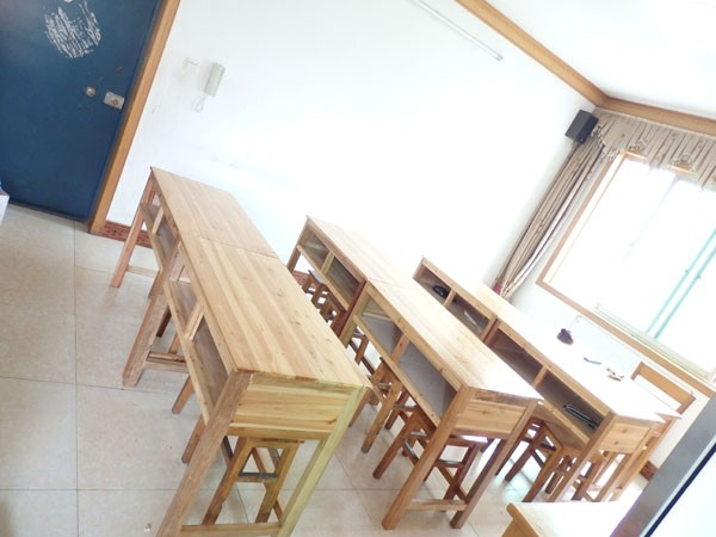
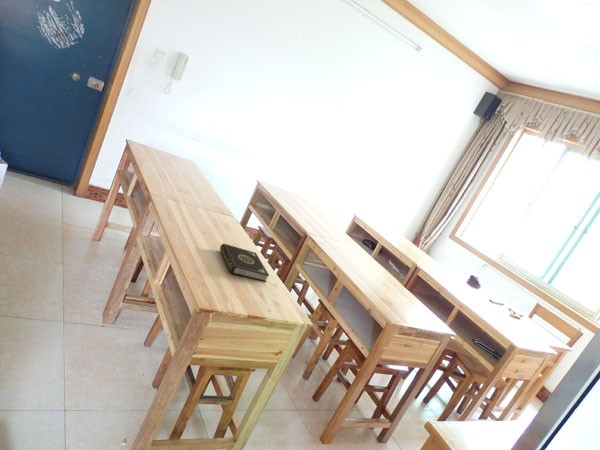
+ book [219,243,270,283]
